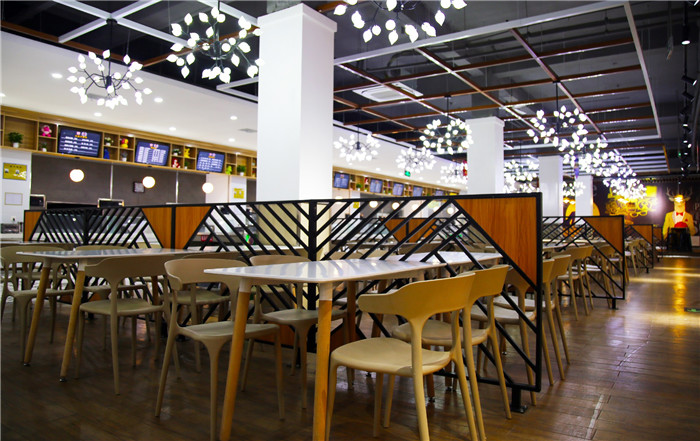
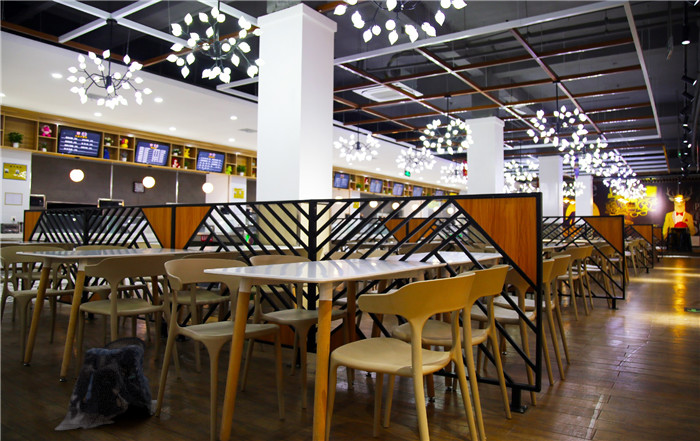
+ backpack [54,336,158,431]
